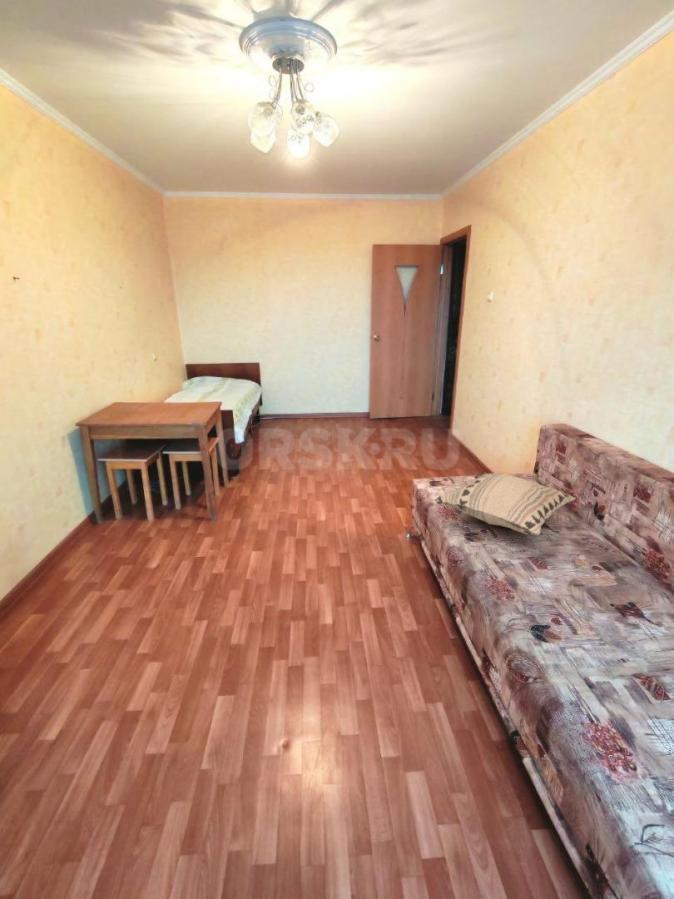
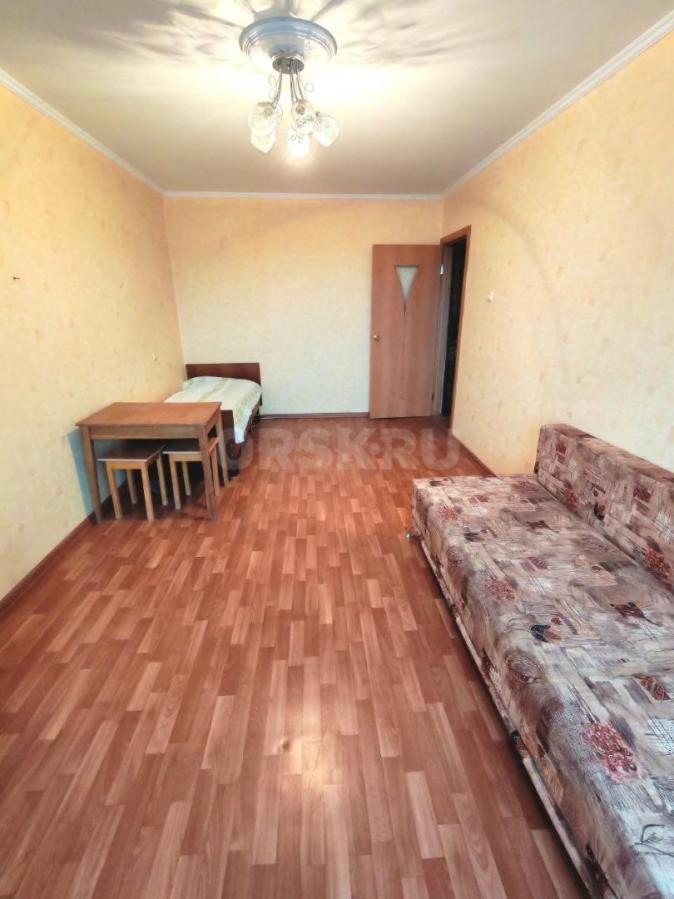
- decorative pillow [433,472,578,536]
